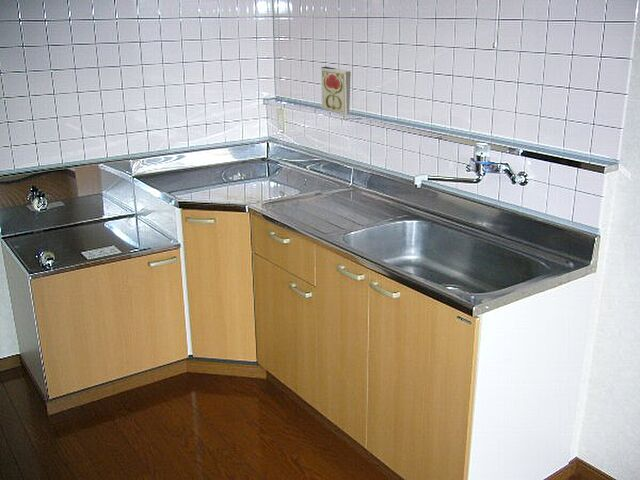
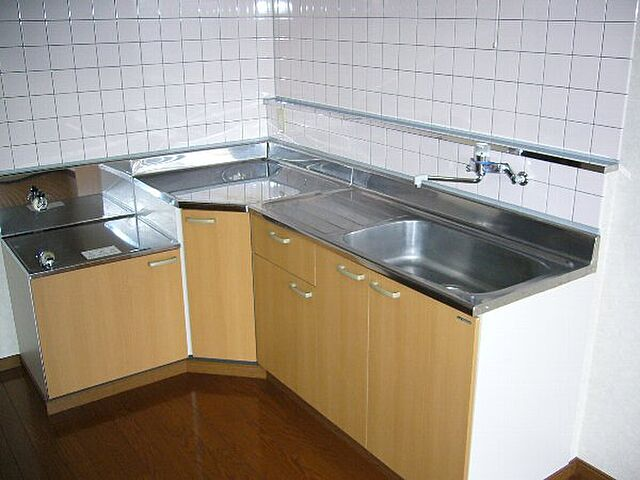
- decorative tile [320,66,352,116]
